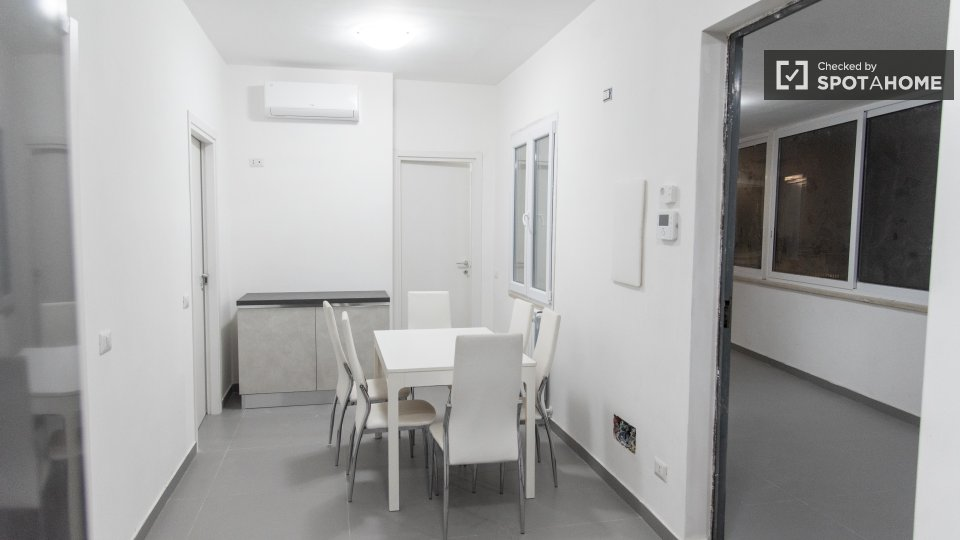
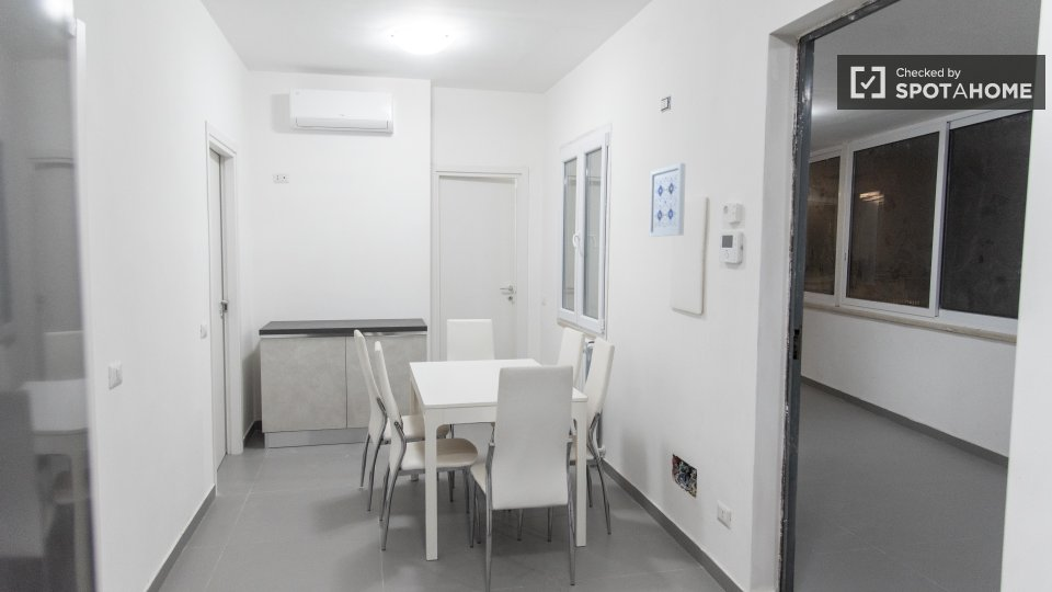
+ wall art [649,162,687,238]
